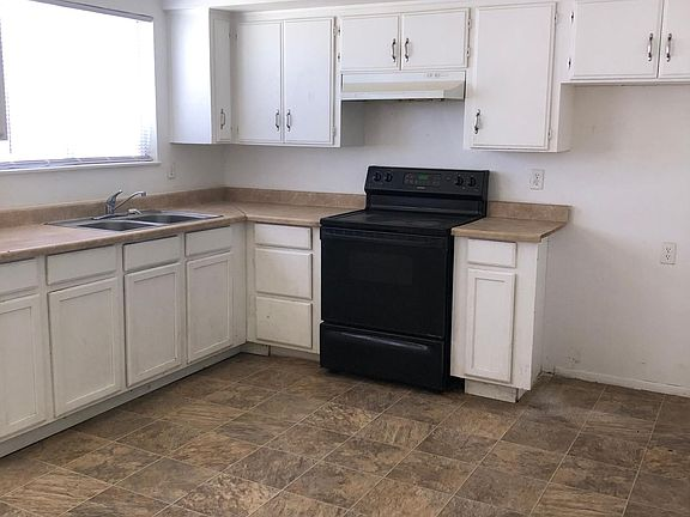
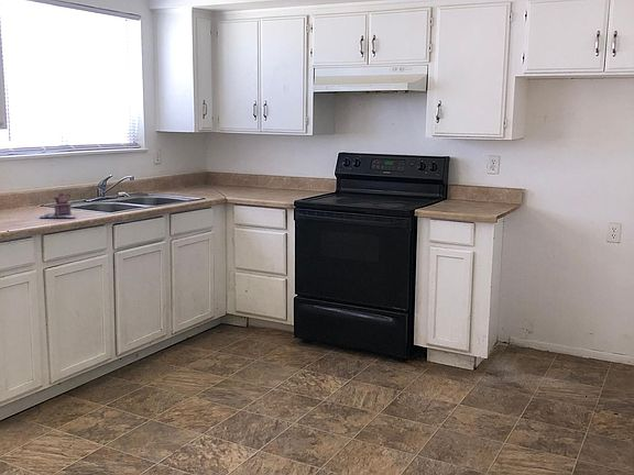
+ teapot [39,191,76,219]
